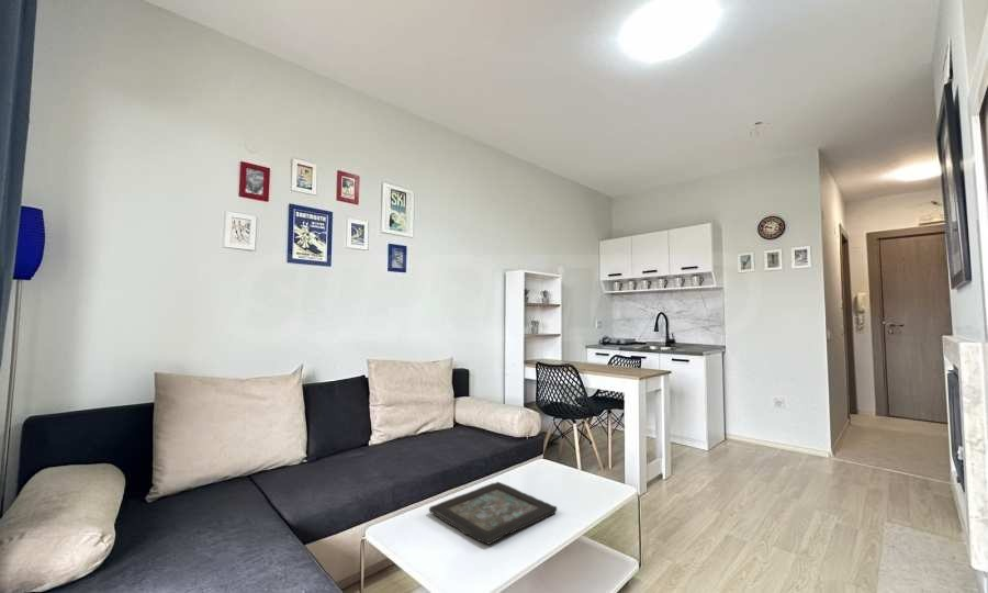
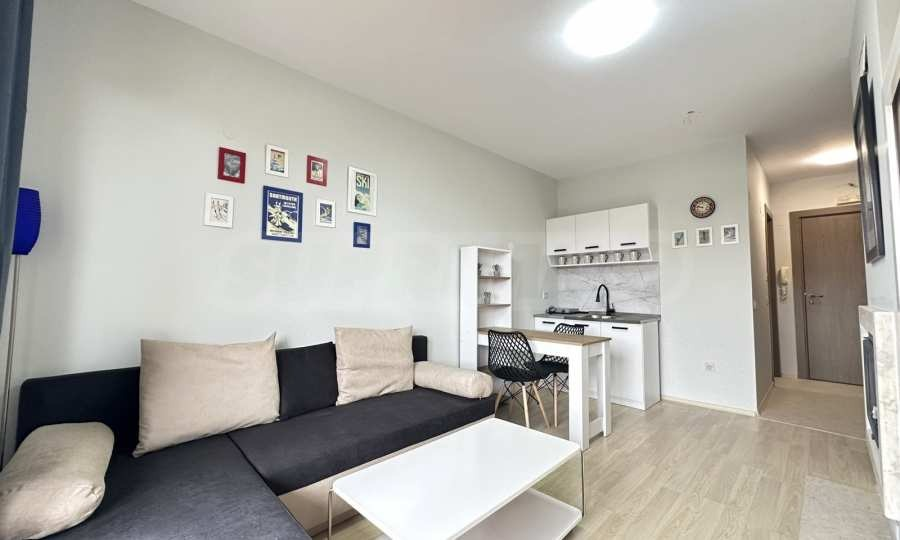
- decorative tray [428,481,558,546]
